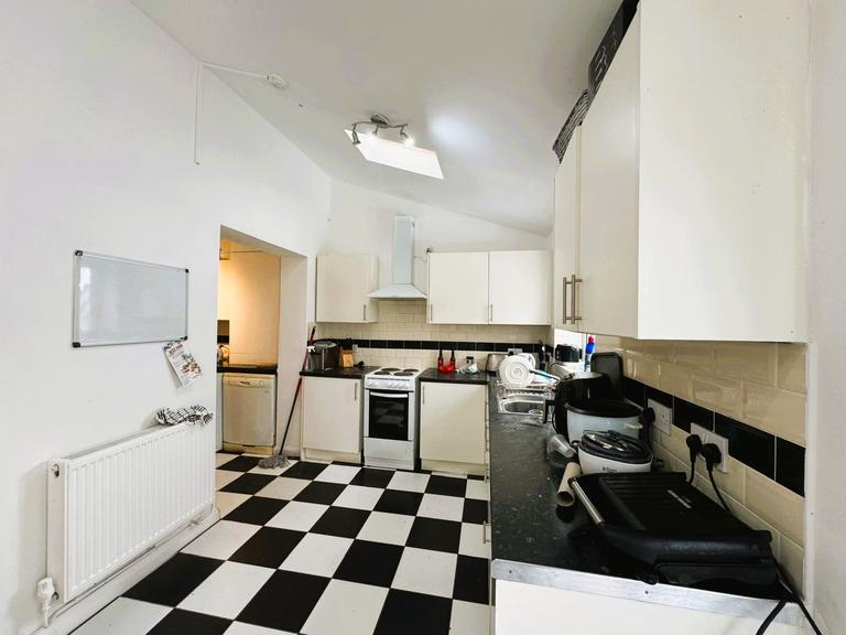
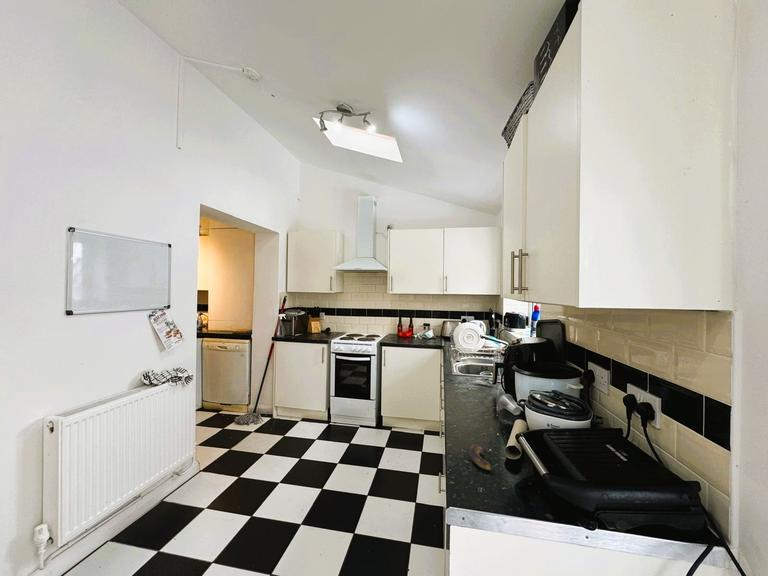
+ banana [468,444,493,471]
